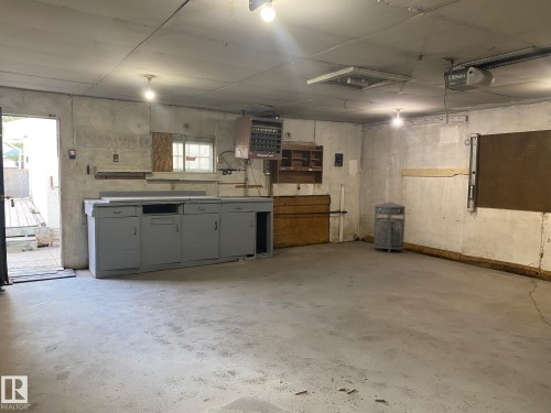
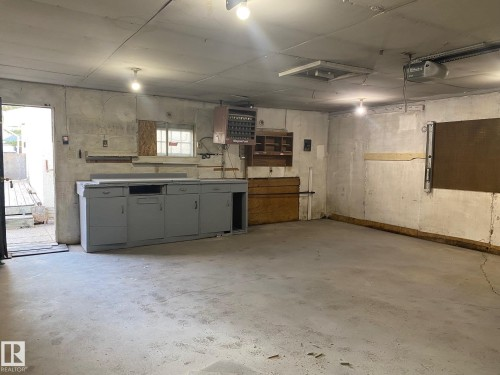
- trash can [372,200,407,253]
